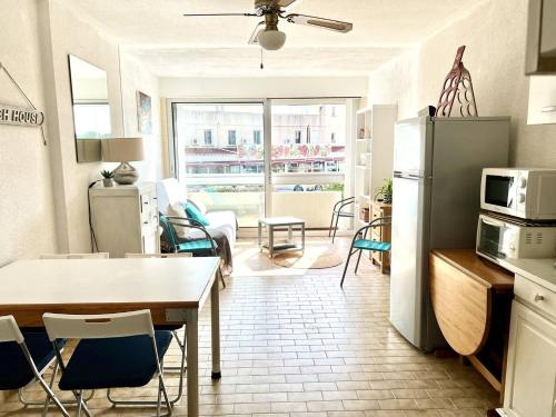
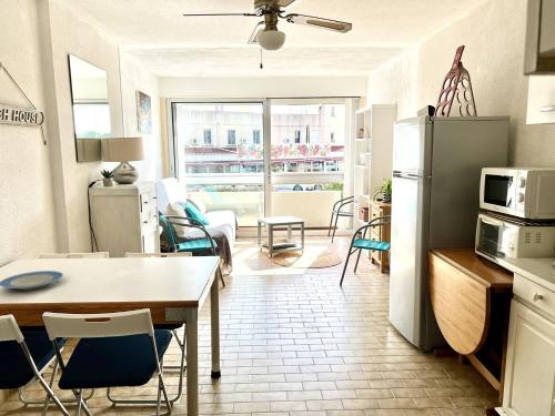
+ plate [0,270,64,291]
